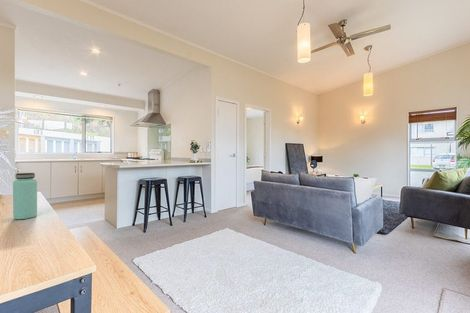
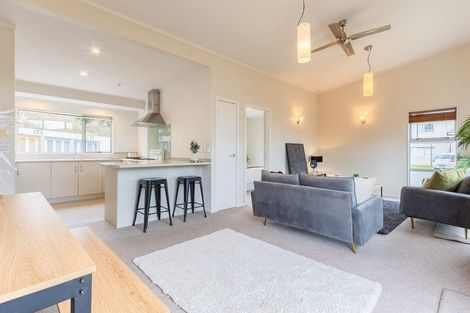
- bottle [12,172,38,220]
